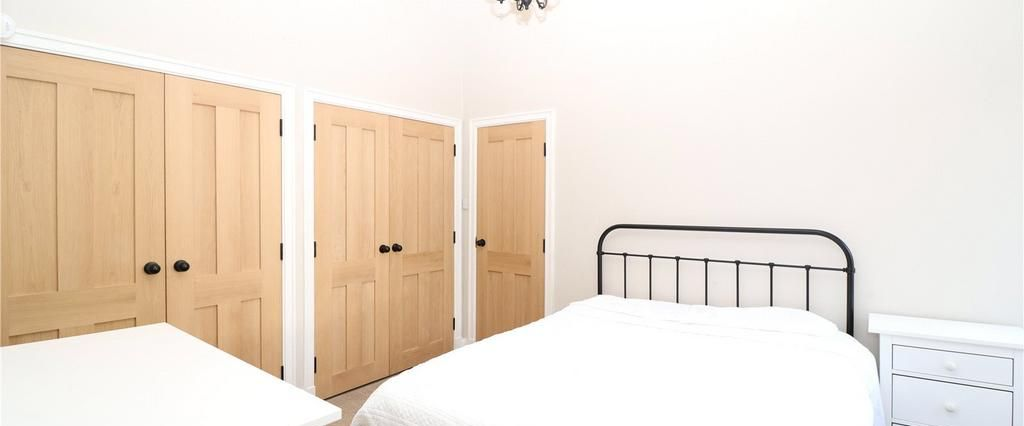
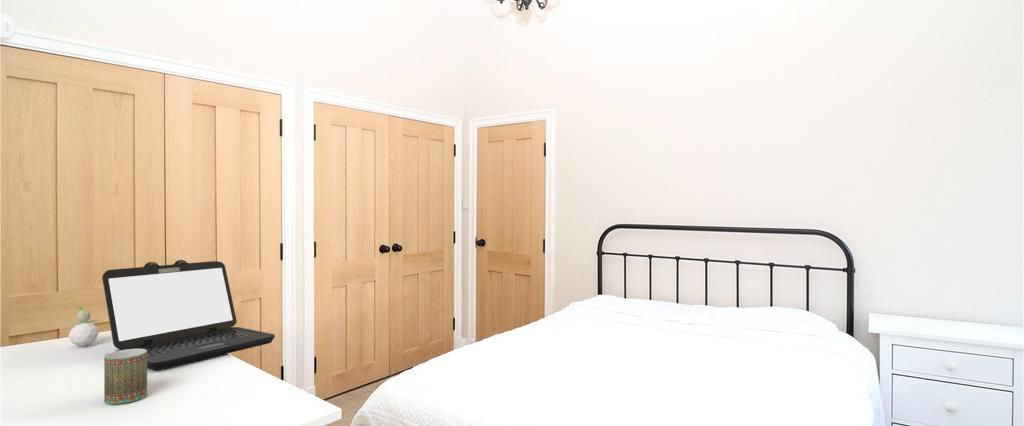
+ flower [66,304,102,347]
+ laptop [101,260,276,371]
+ mug [103,349,148,405]
